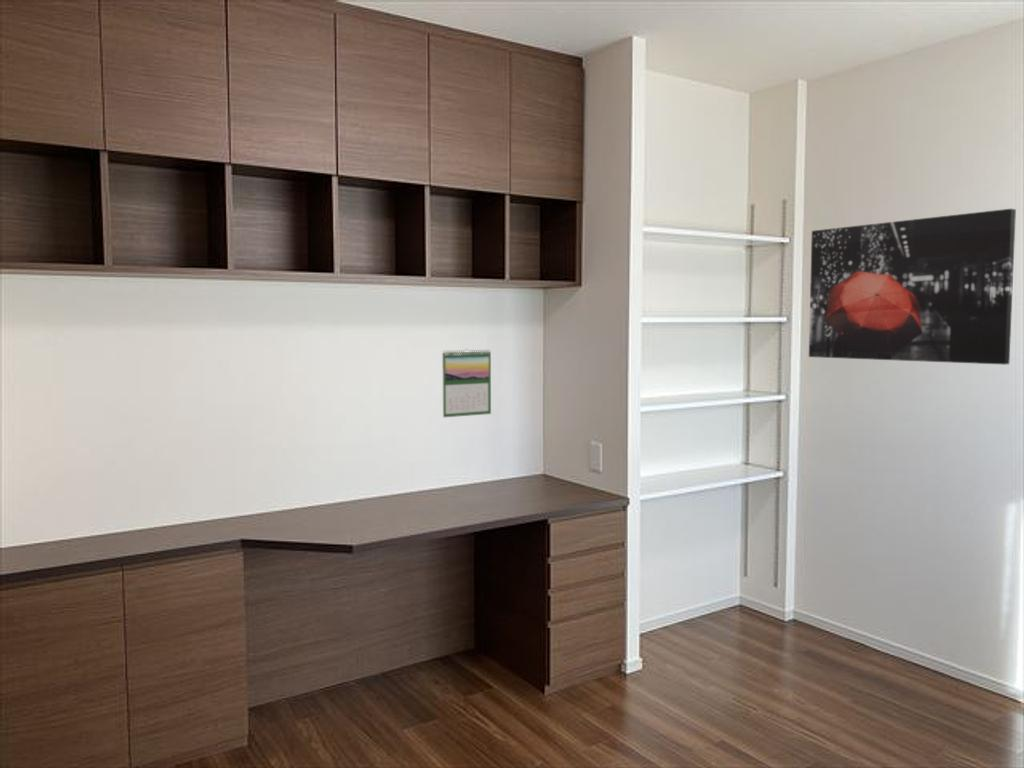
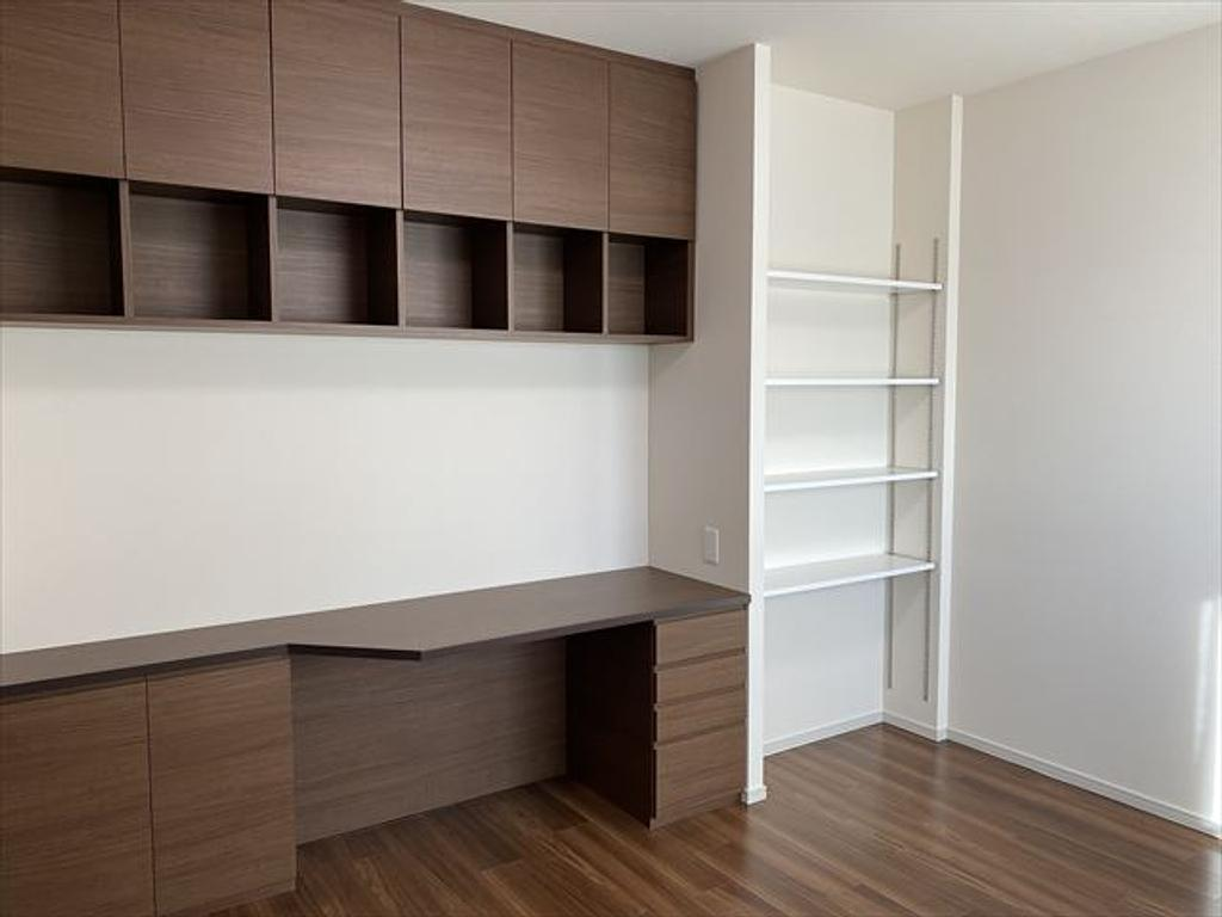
- wall art [808,208,1017,366]
- calendar [441,348,492,418]
